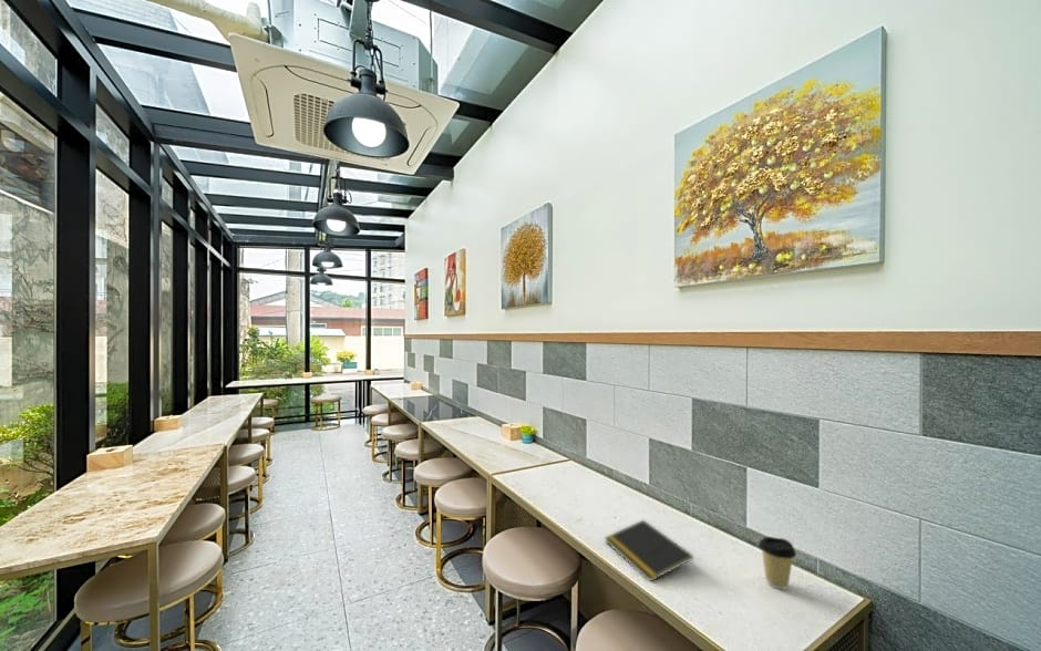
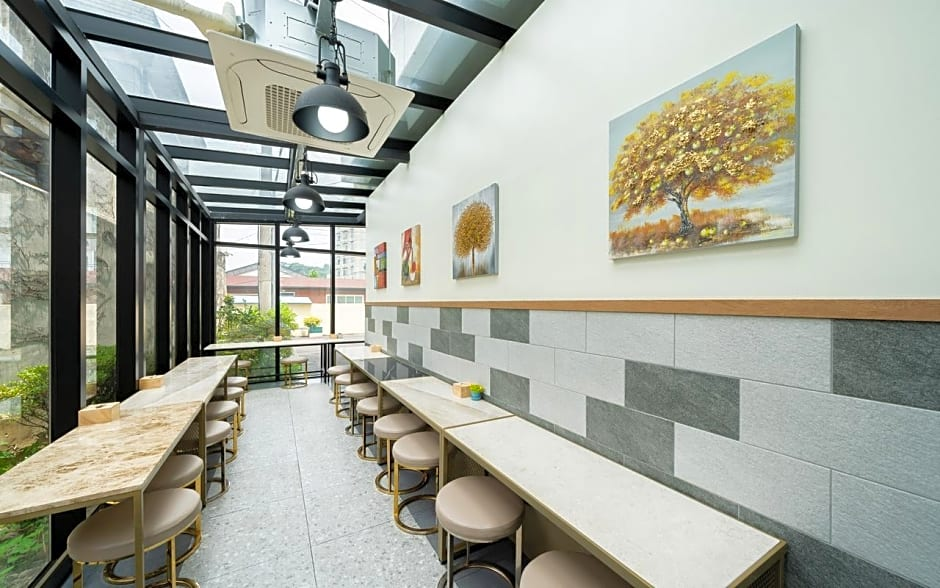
- notepad [604,519,694,582]
- coffee cup [757,536,797,590]
